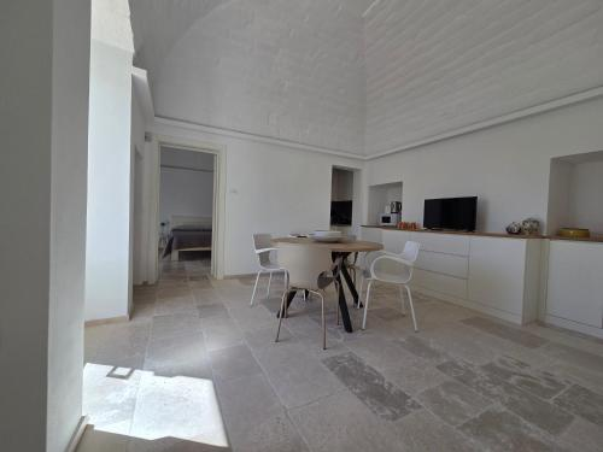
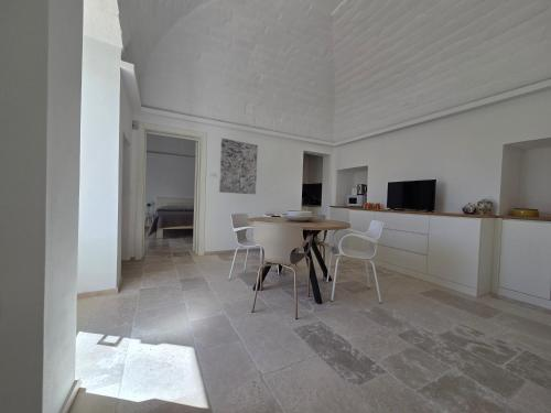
+ wall art [218,137,259,195]
